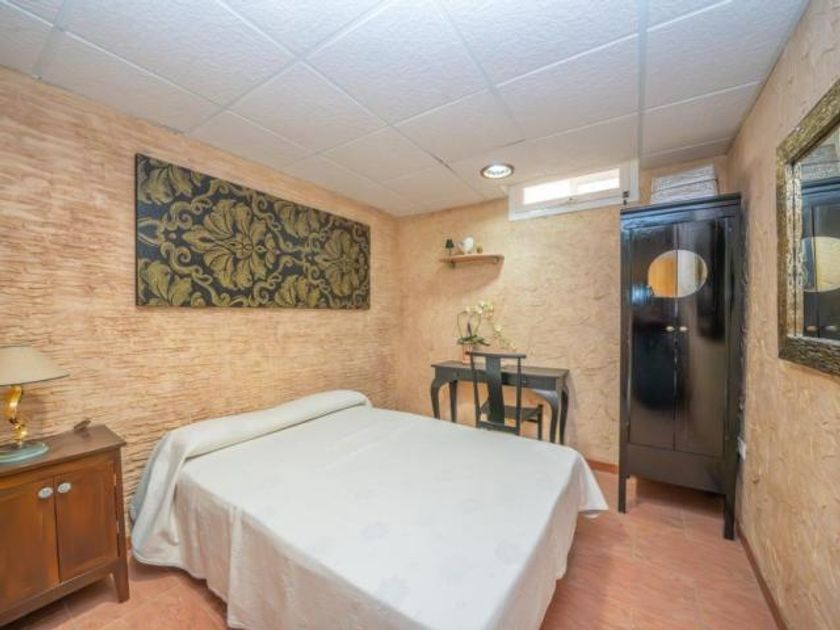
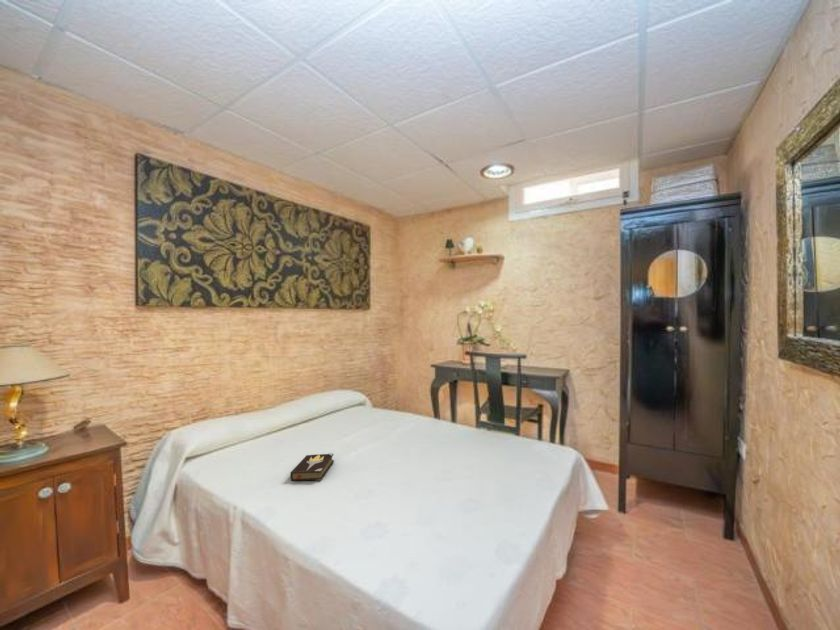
+ hardback book [289,452,335,482]
